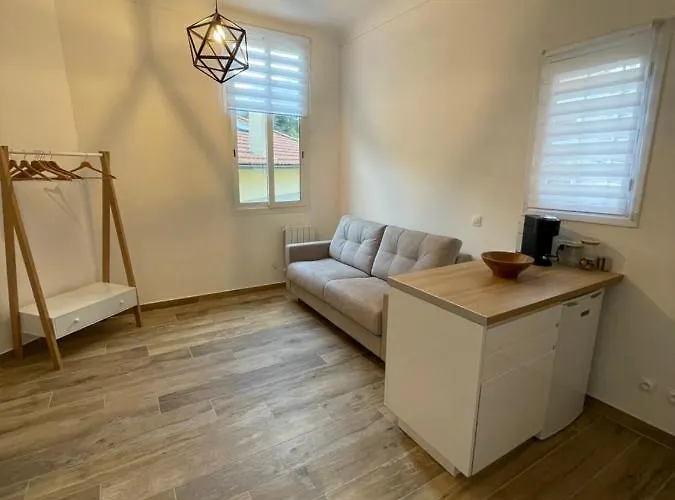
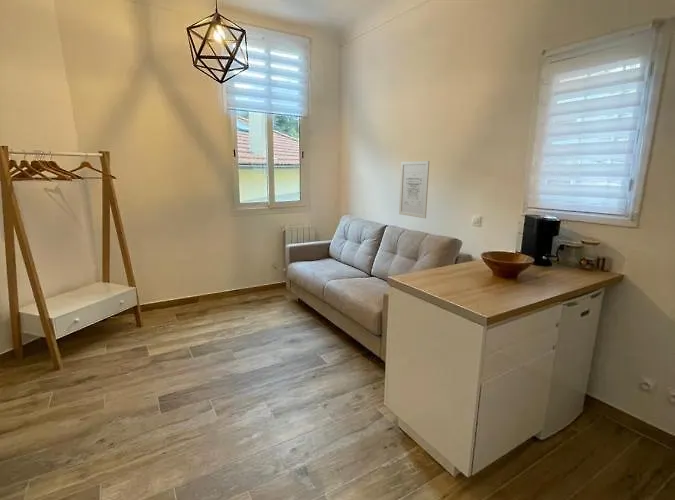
+ wall art [398,160,430,219]
